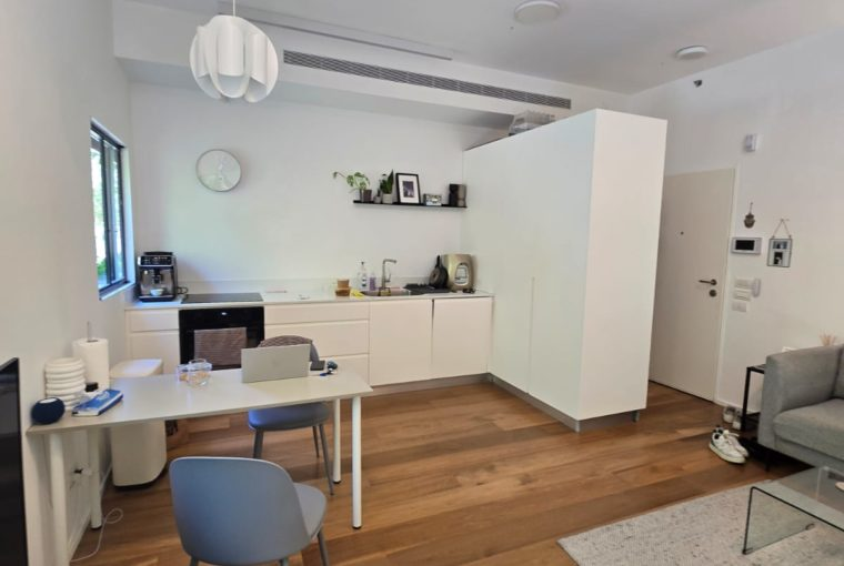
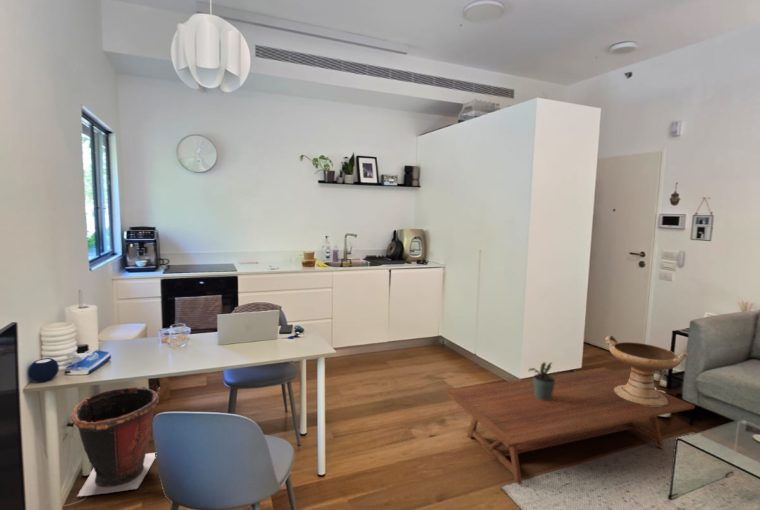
+ coffee table [444,366,696,486]
+ decorative bowl [604,335,689,406]
+ waste bin [70,386,161,497]
+ potted plant [527,361,562,401]
